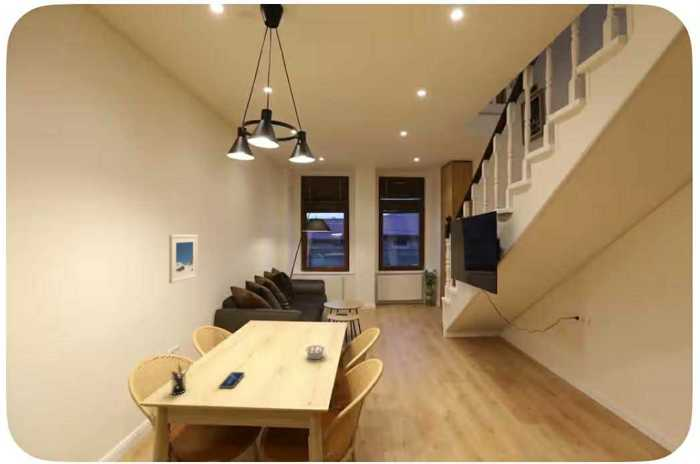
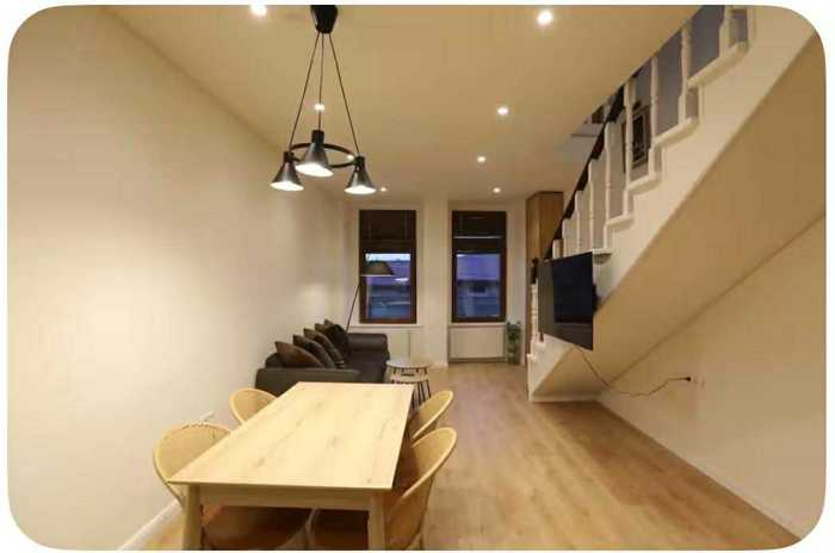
- legume [304,342,327,360]
- pen holder [170,364,191,396]
- smartphone [218,371,246,389]
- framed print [168,234,199,284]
